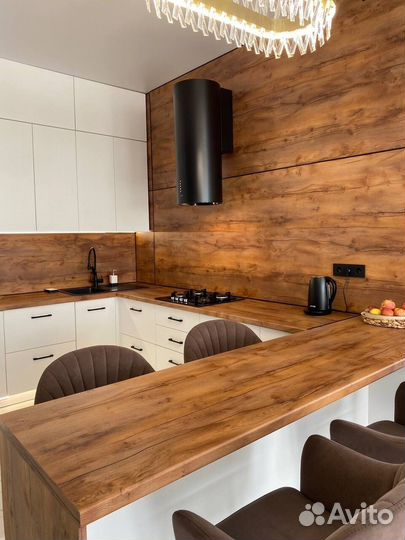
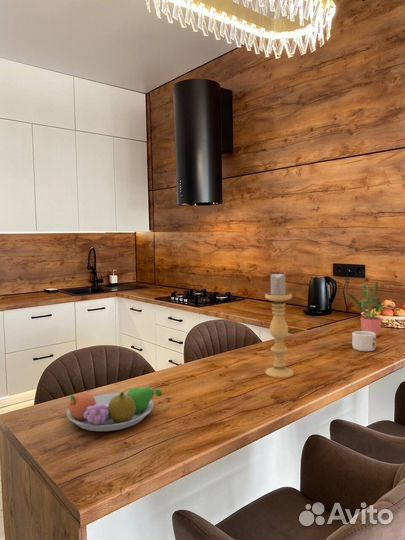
+ candle holder [264,271,295,379]
+ mug [351,330,377,352]
+ fruit bowl [66,386,163,432]
+ potted plant [346,281,401,337]
